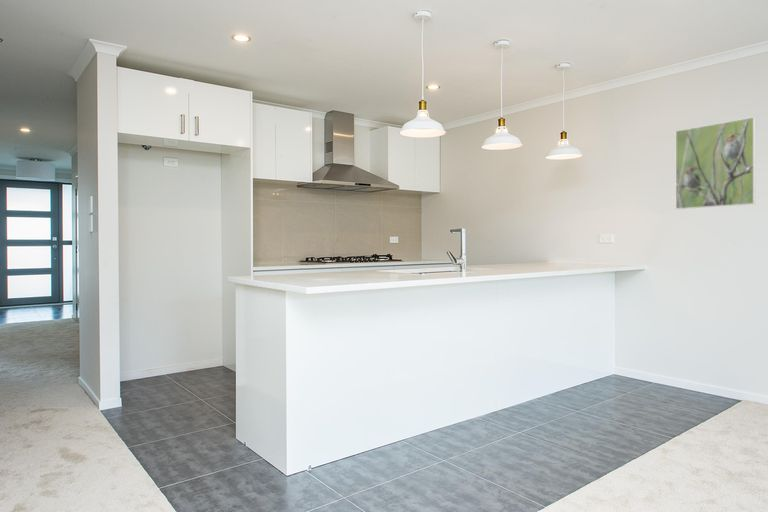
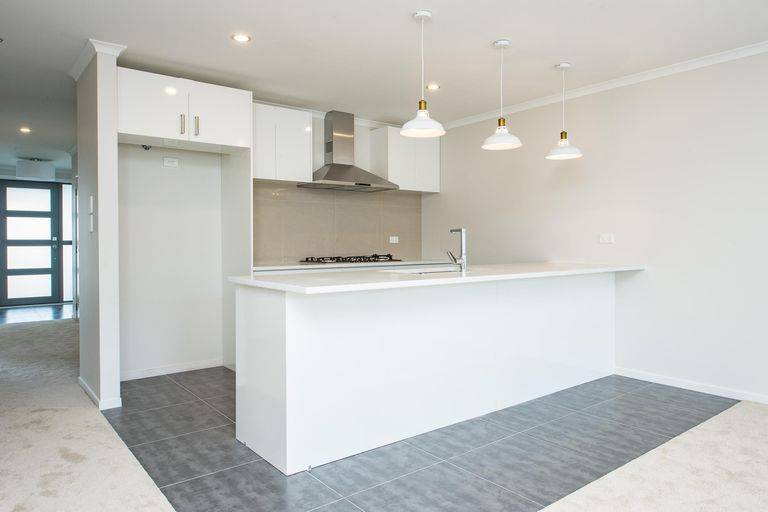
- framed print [675,116,756,210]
